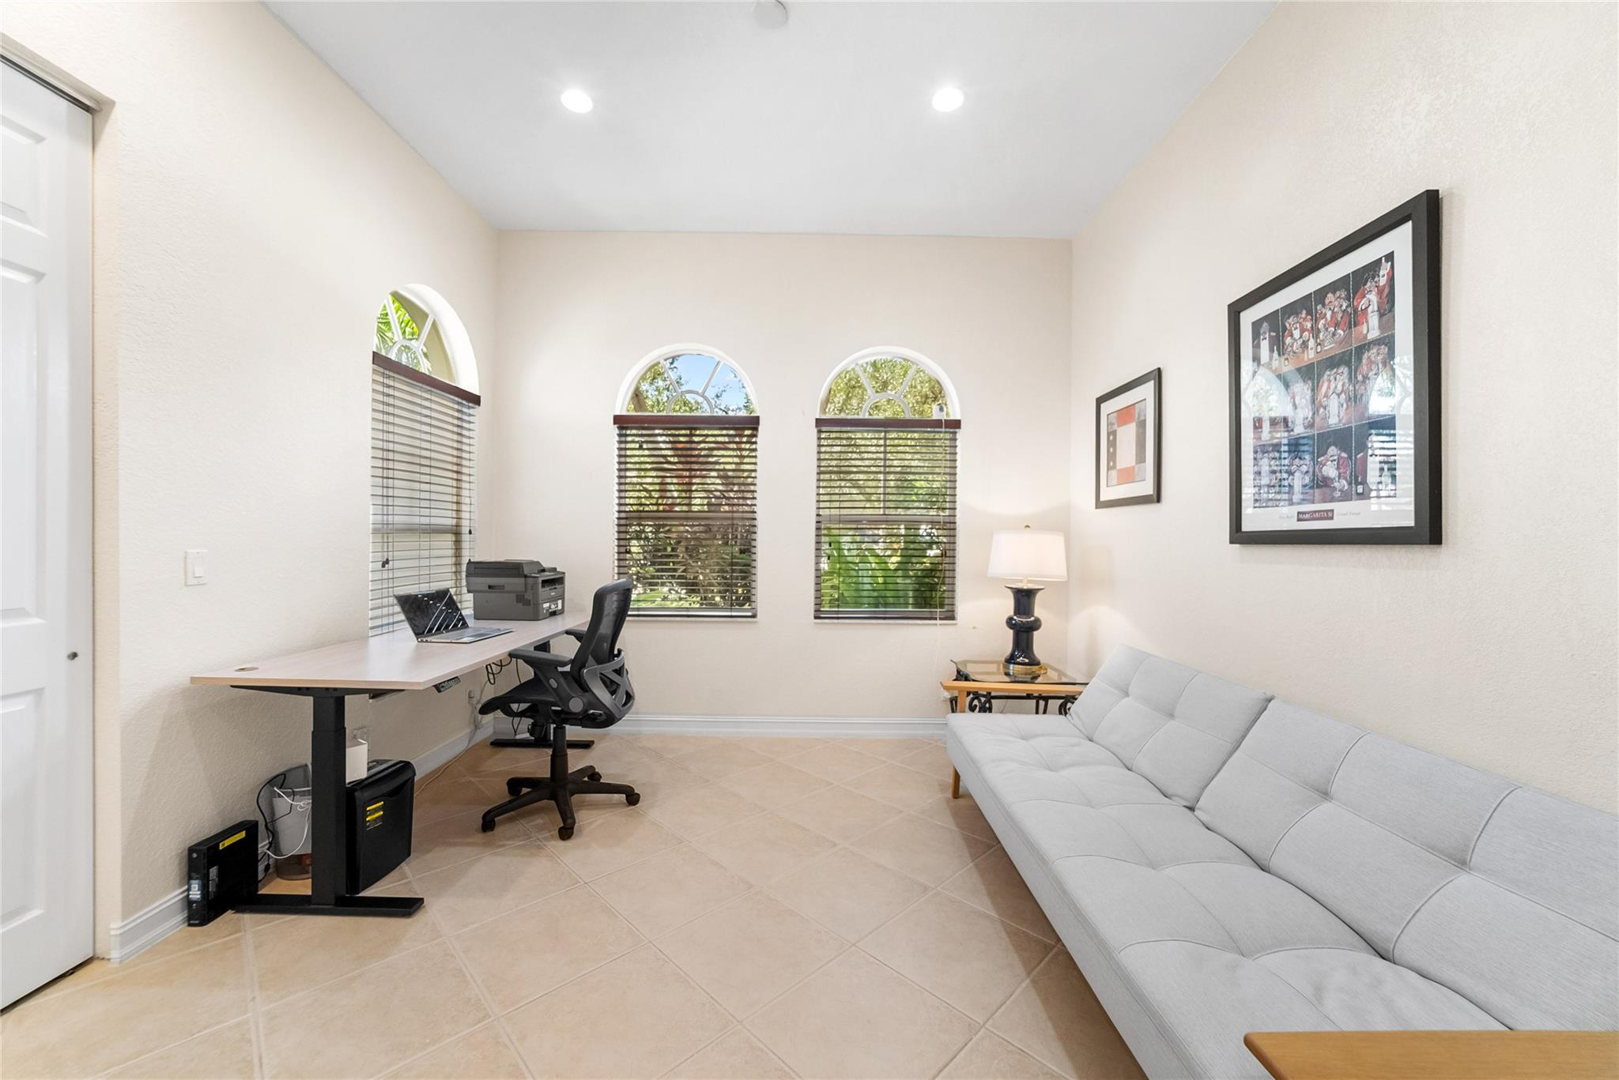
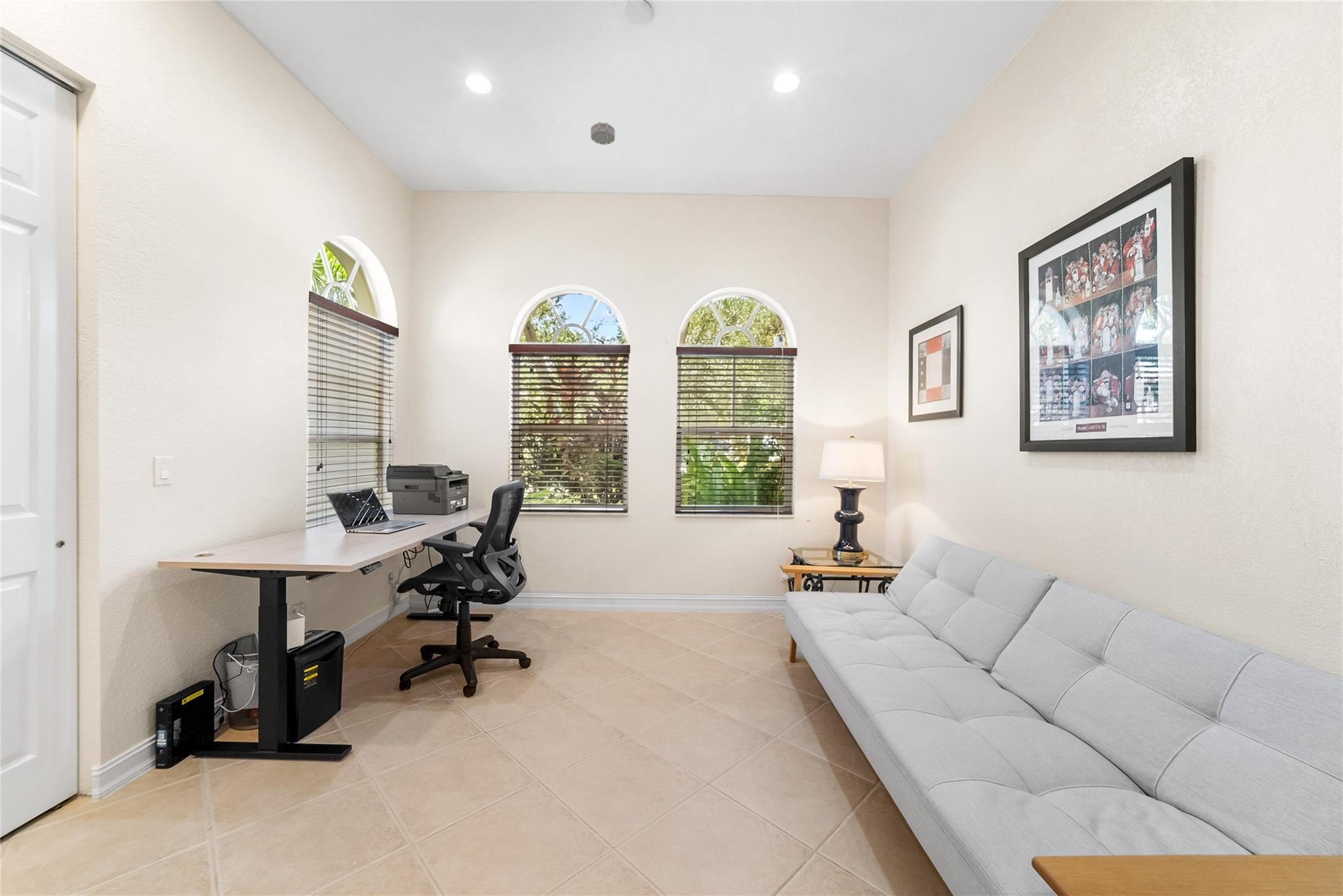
+ smoke detector [590,122,616,146]
